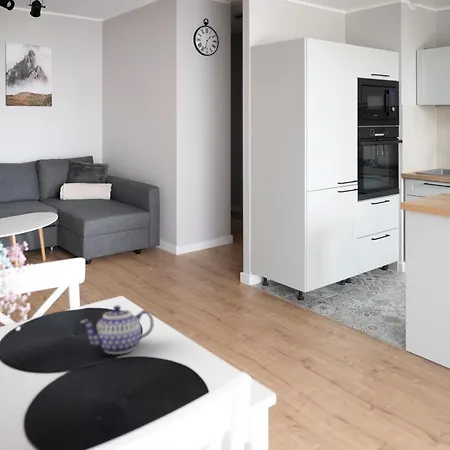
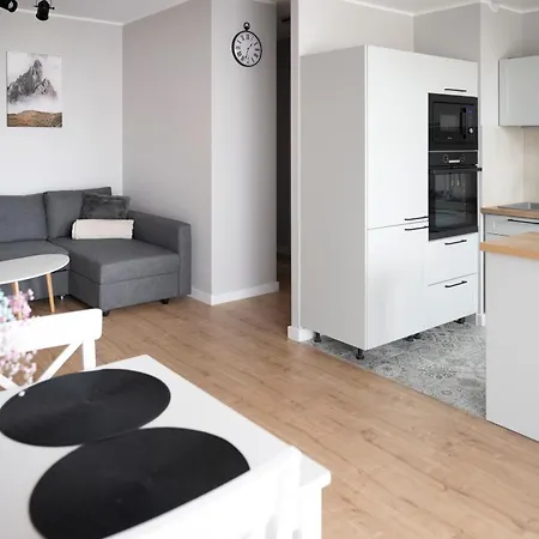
- teapot [79,304,155,355]
